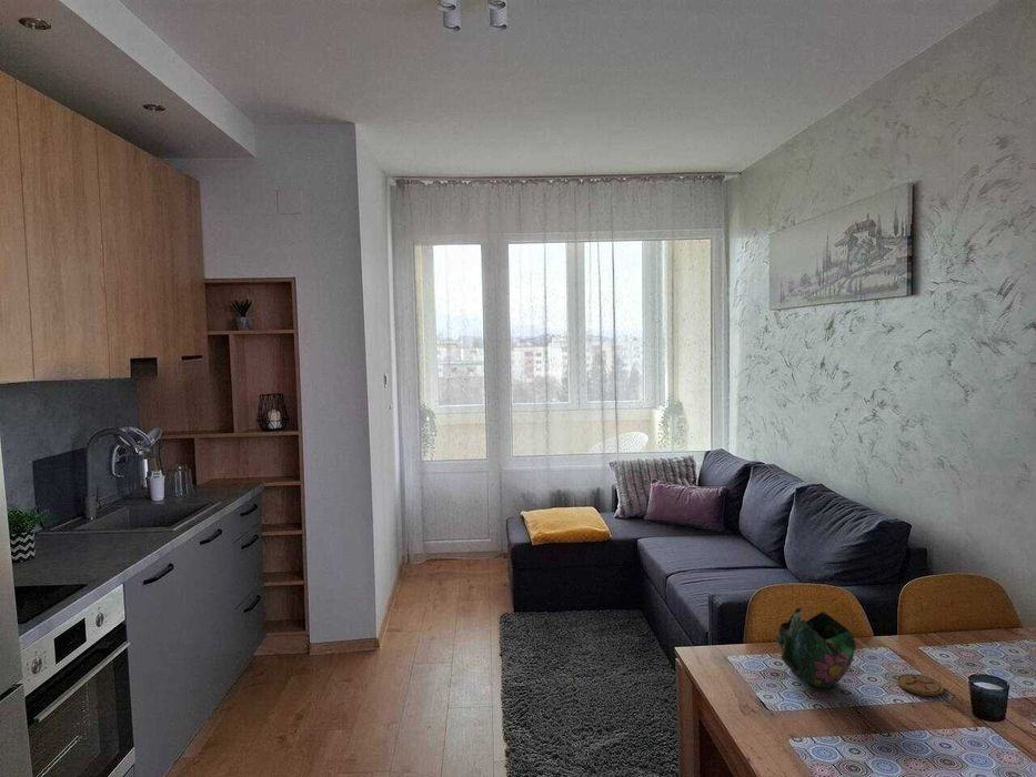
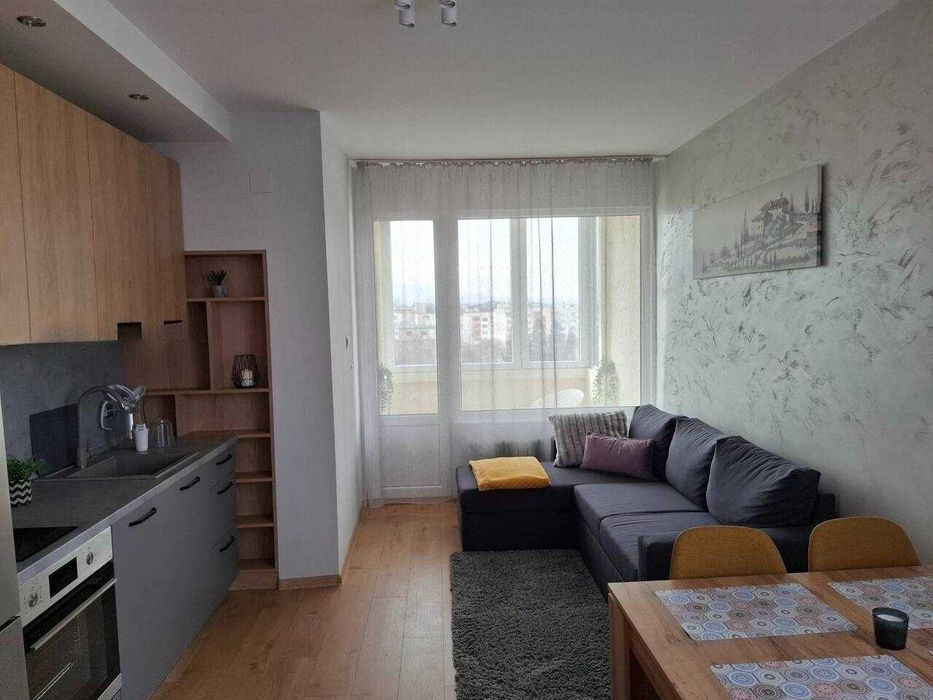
- coaster [896,673,945,697]
- decorative bowl [775,607,857,688]
